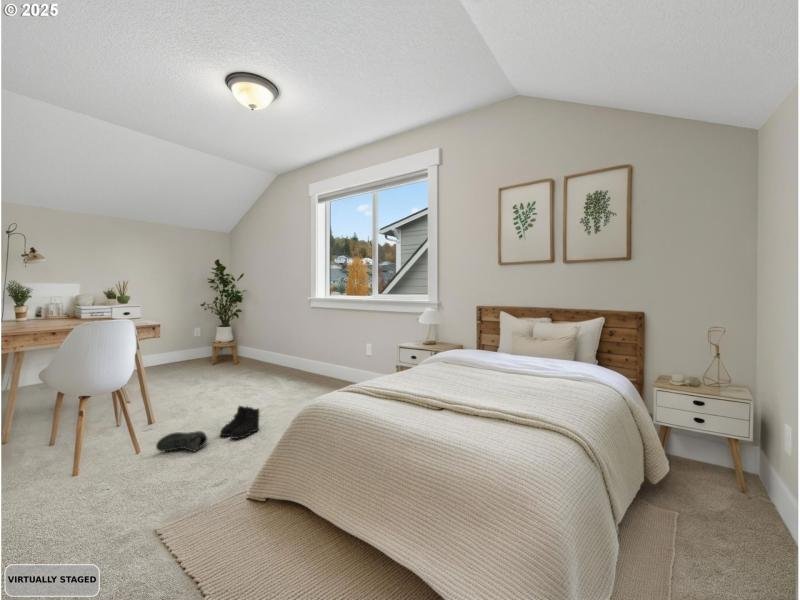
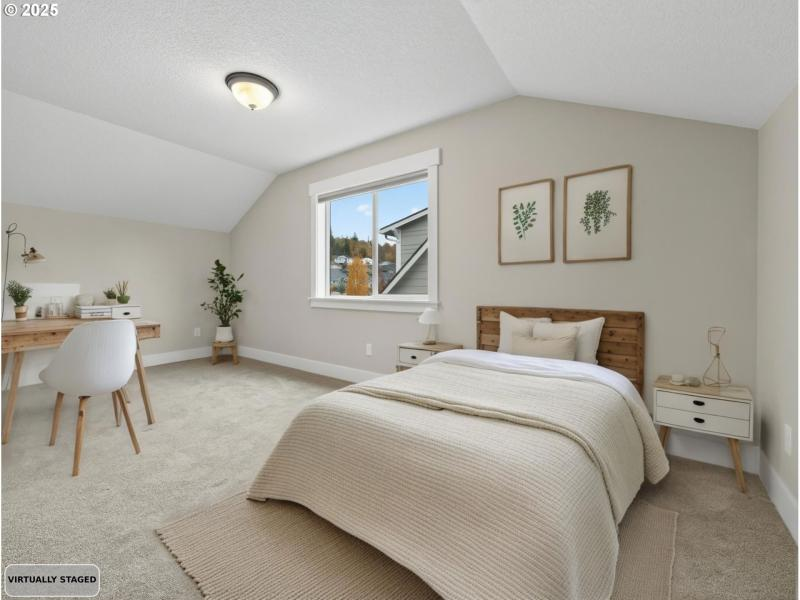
- boots [219,404,261,440]
- sneaker [155,430,208,453]
